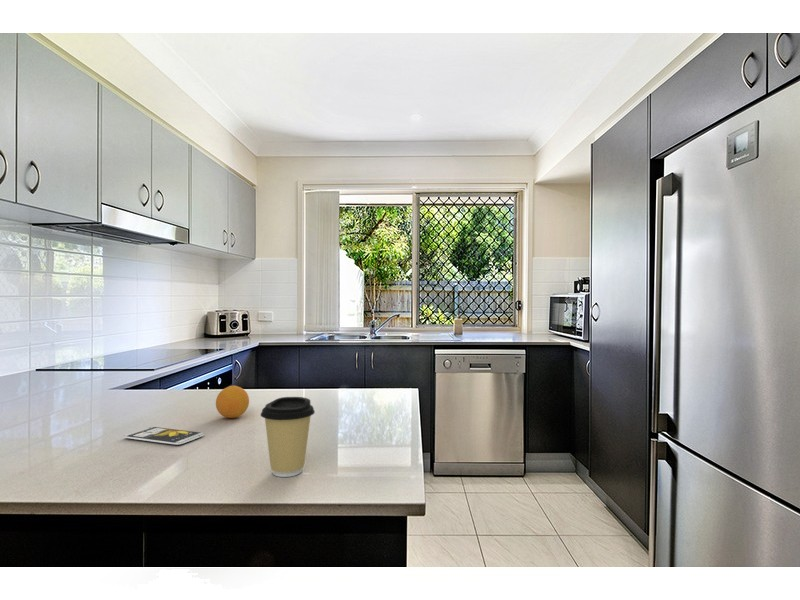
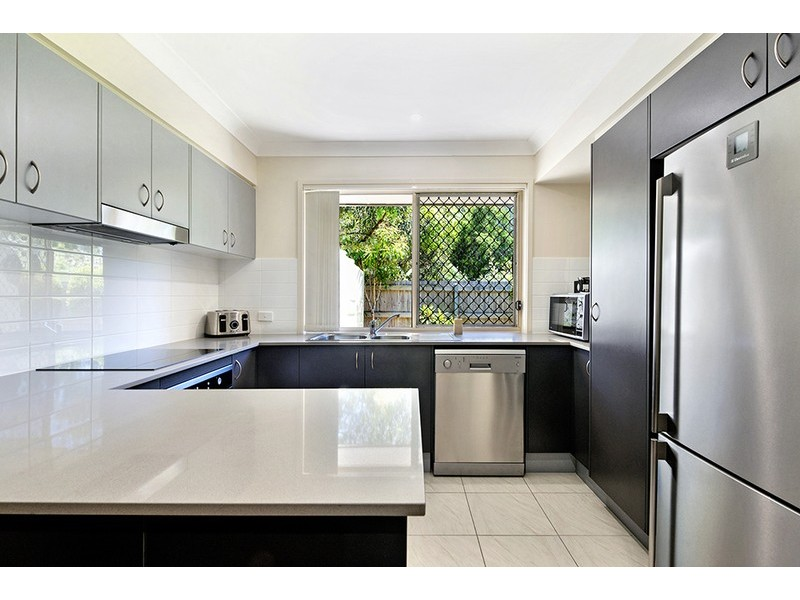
- coffee cup [260,396,316,478]
- fruit [215,385,250,419]
- smartphone [123,426,205,446]
